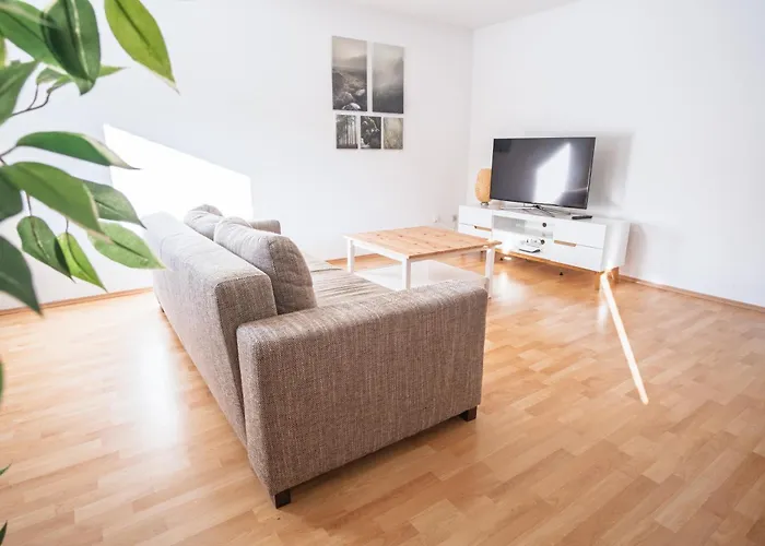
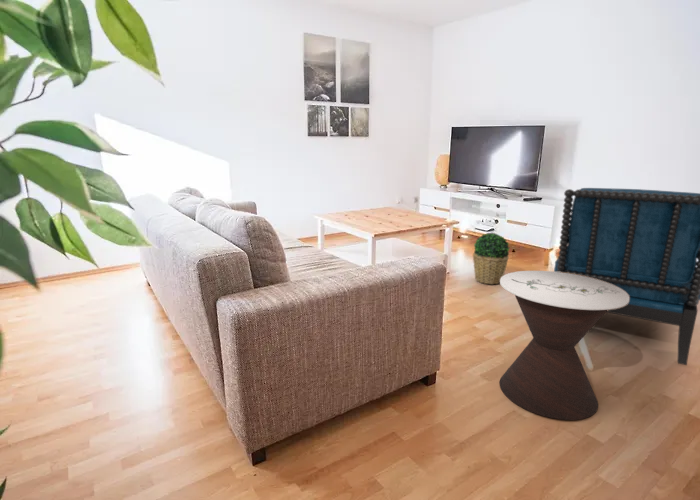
+ potted plant [472,232,510,285]
+ chair [553,187,700,366]
+ side table [499,270,629,421]
